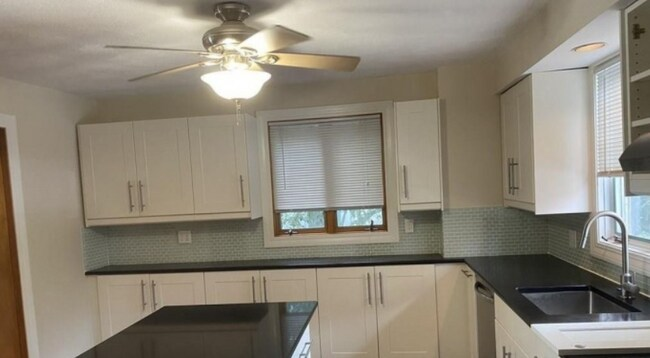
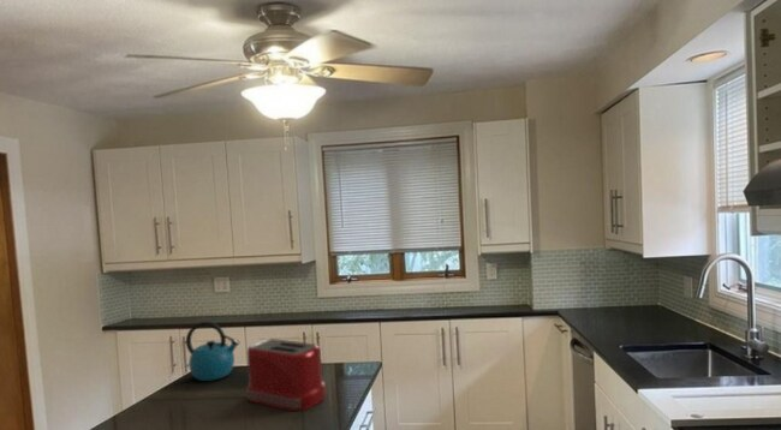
+ kettle [185,321,240,382]
+ toaster [245,338,327,412]
